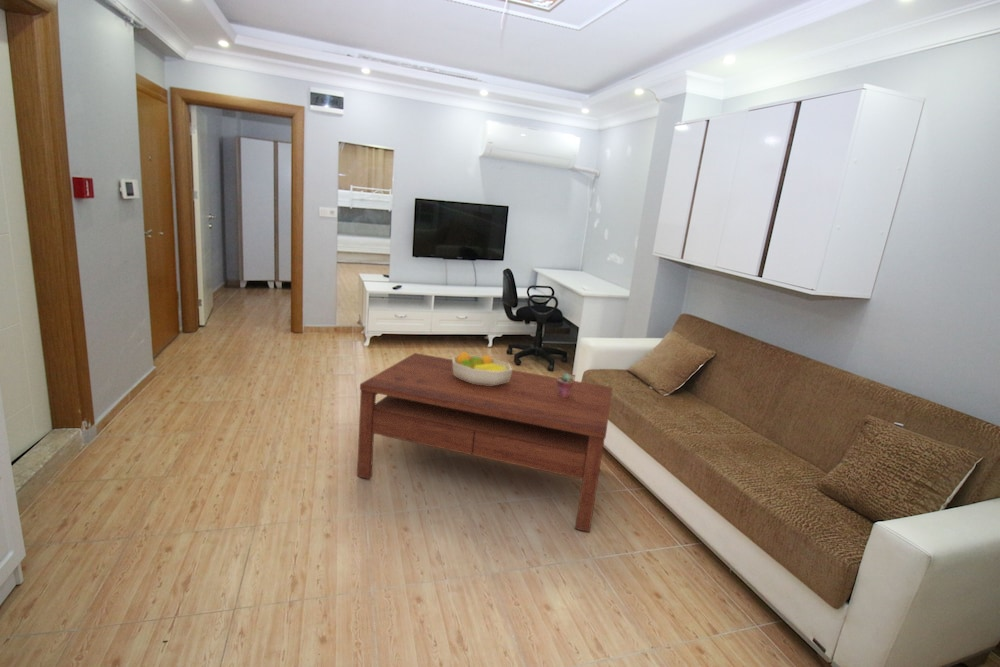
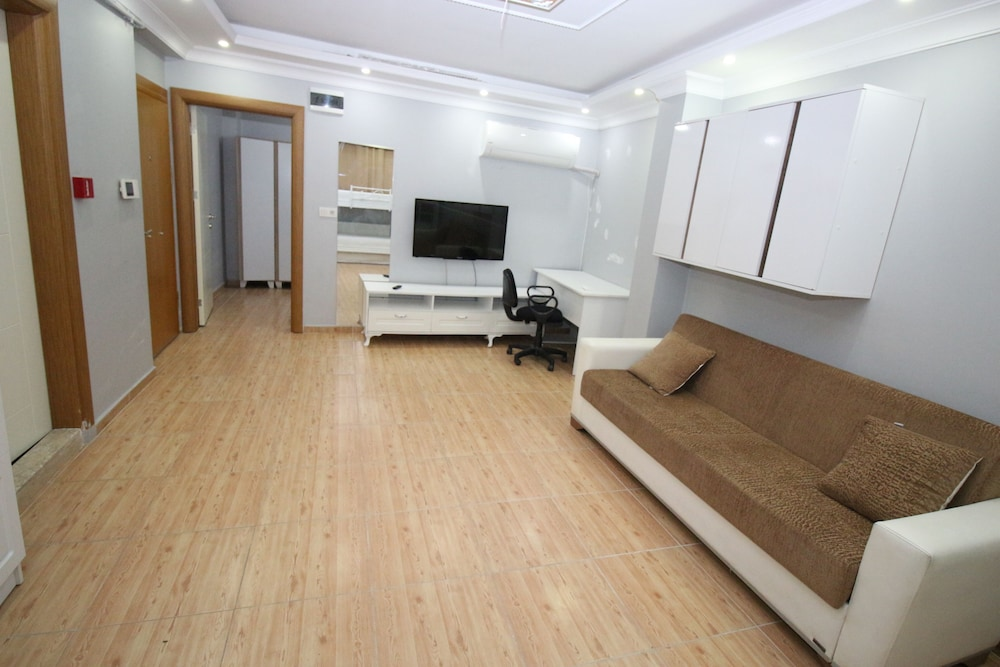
- fruit bowl [451,351,513,386]
- coffee table [356,352,613,533]
- potted succulent [556,373,575,397]
